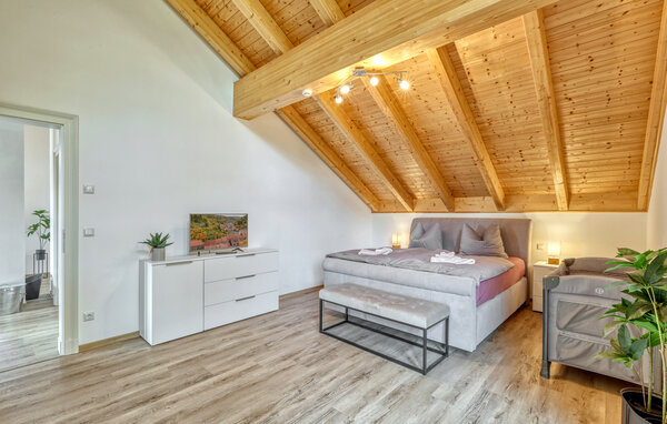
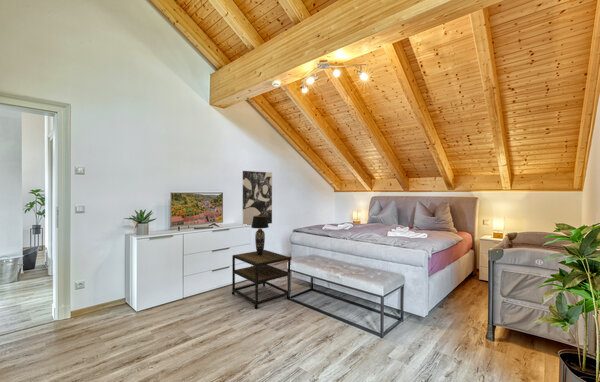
+ table lamp [250,216,270,255]
+ side table [231,249,292,310]
+ wall art [242,170,273,227]
